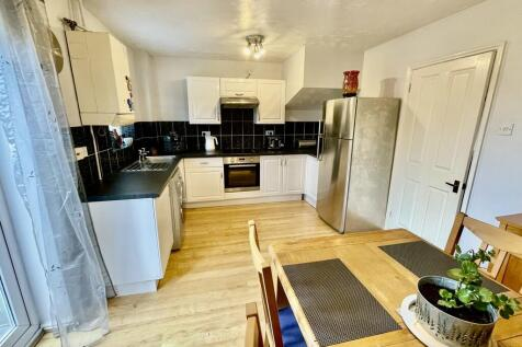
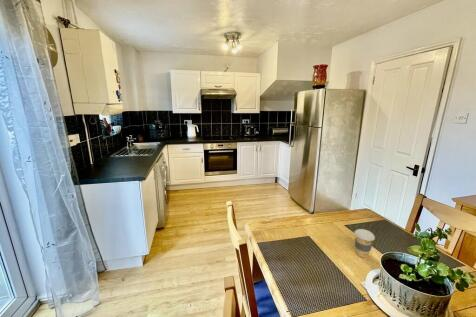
+ coffee cup [353,228,376,259]
